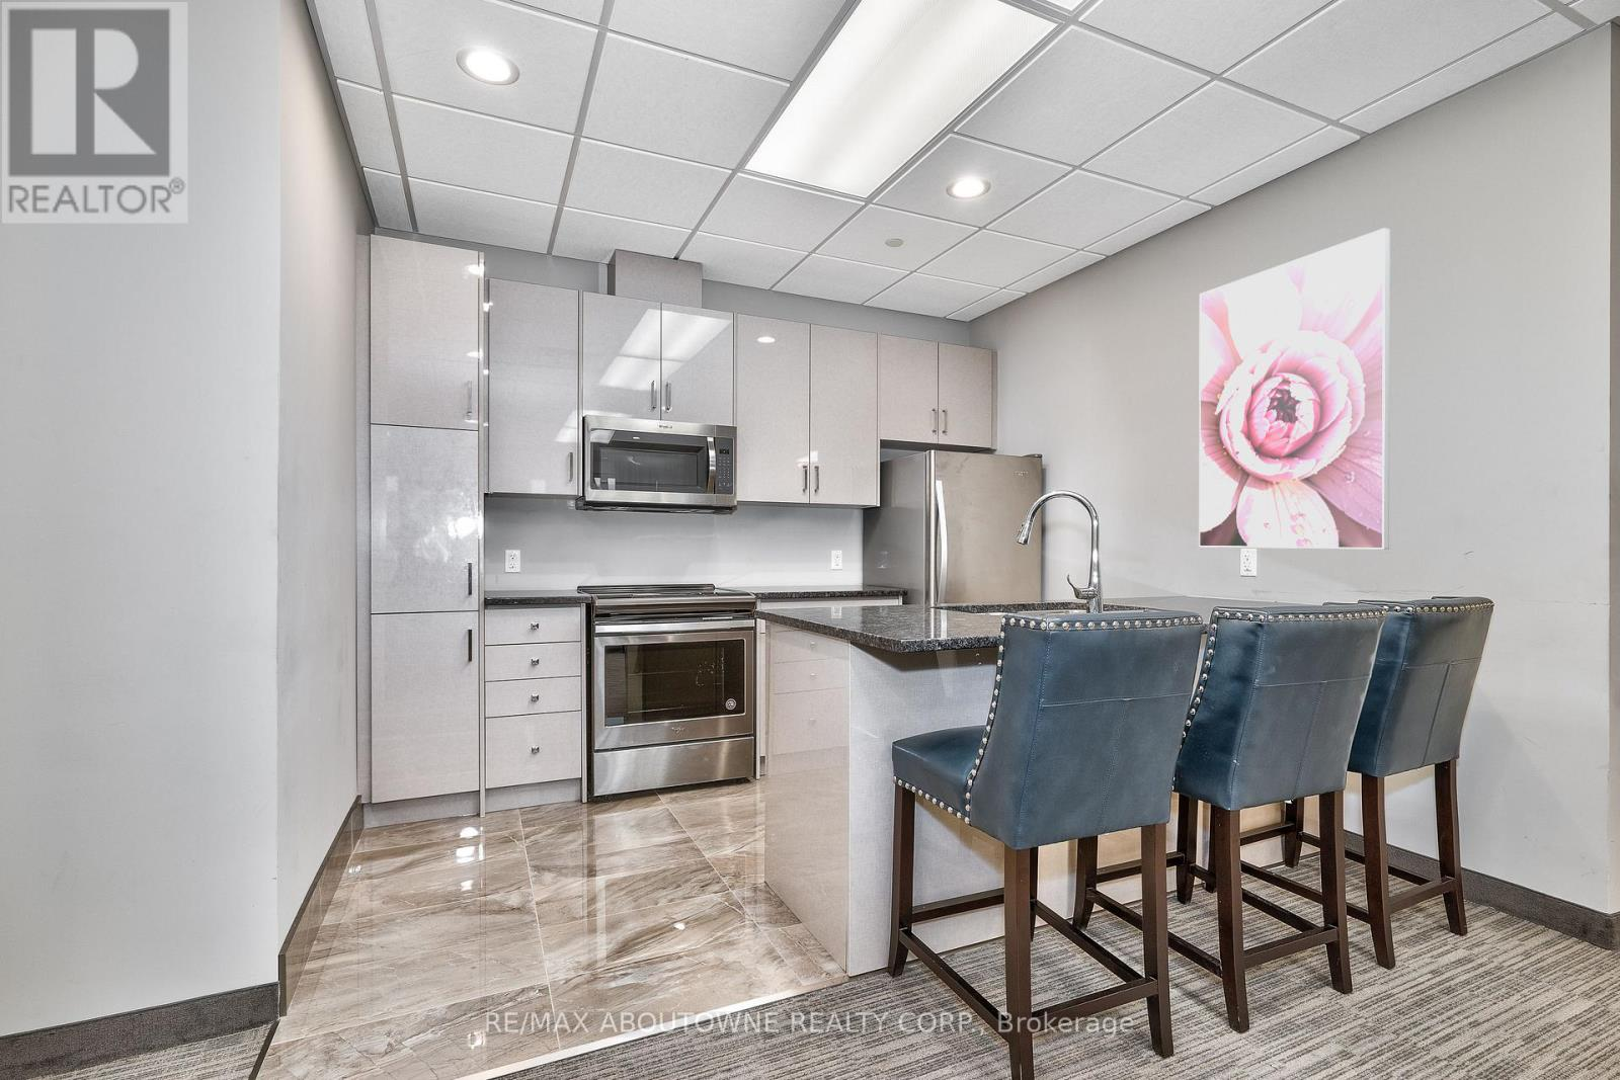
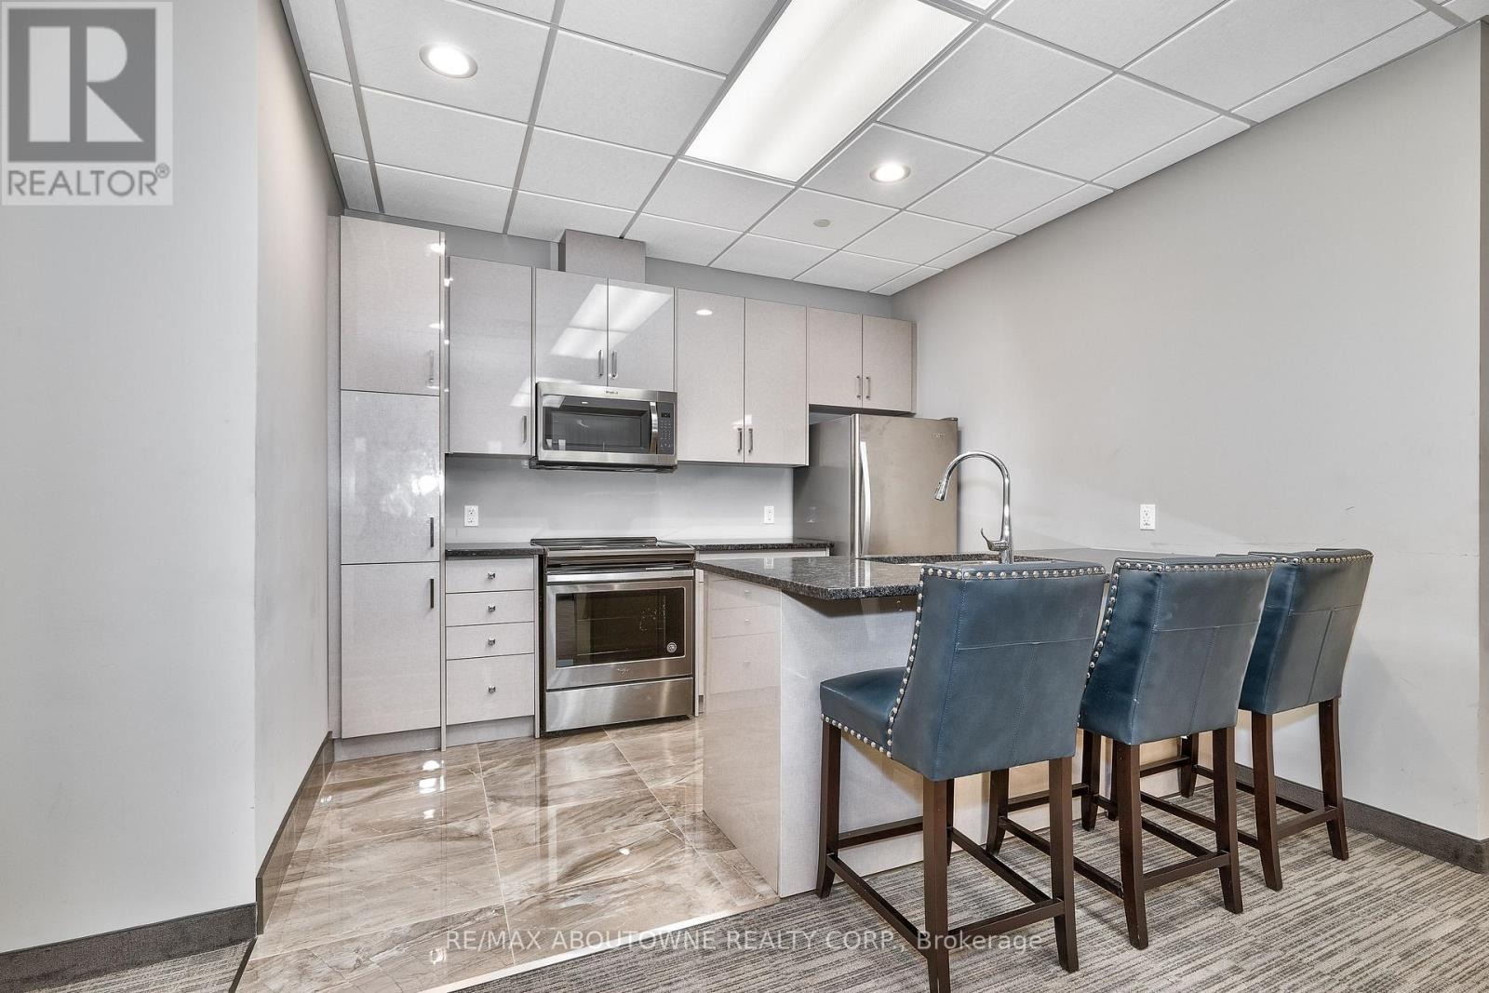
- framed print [1198,227,1391,551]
